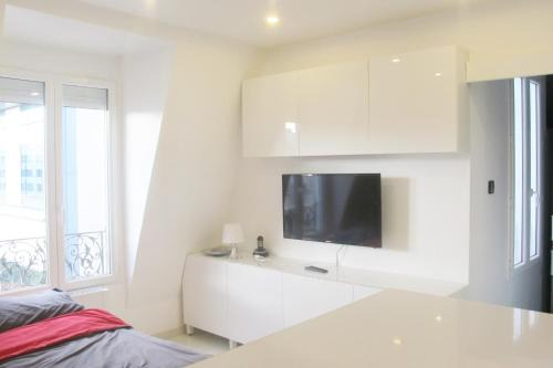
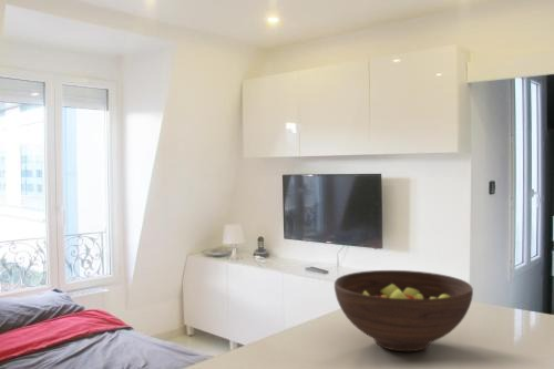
+ fruit bowl [334,269,474,352]
